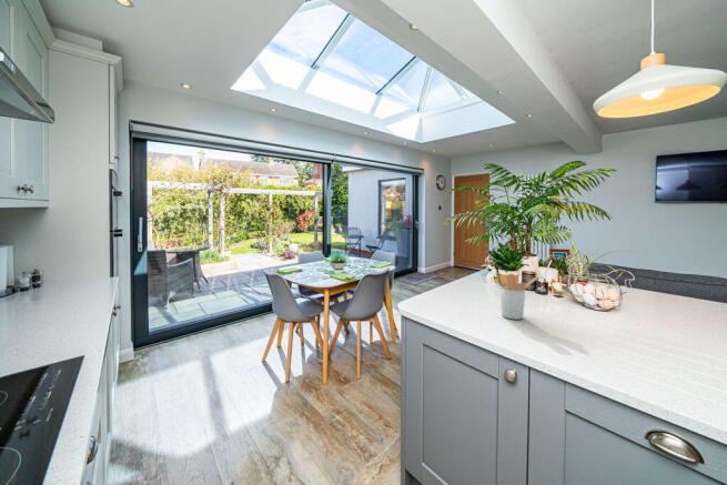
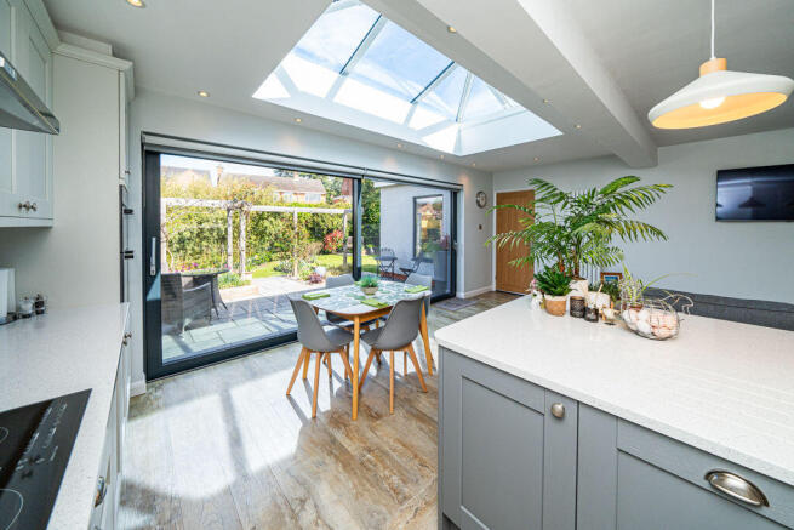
- utensil holder [499,273,538,321]
